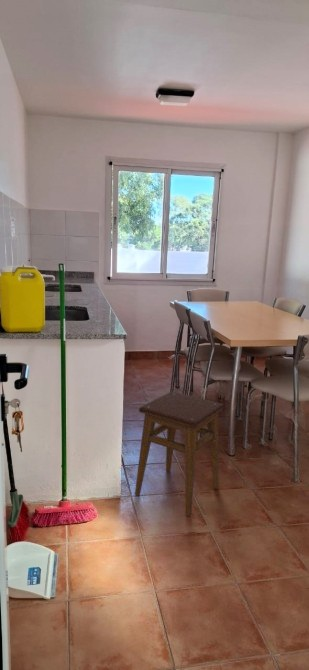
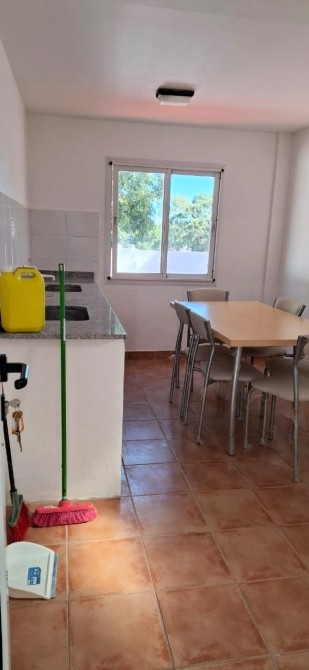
- stool [134,391,225,517]
